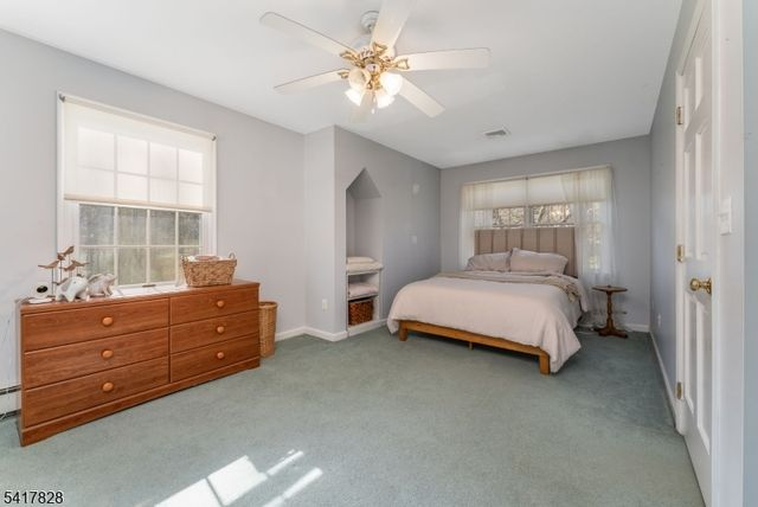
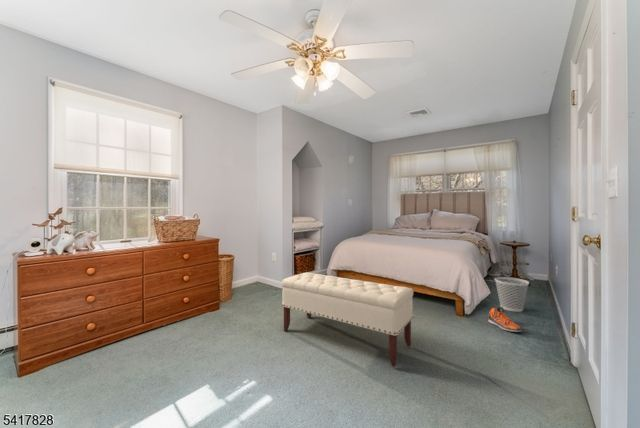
+ sneaker [488,306,523,333]
+ wastebasket [494,276,530,313]
+ bench [281,272,414,368]
